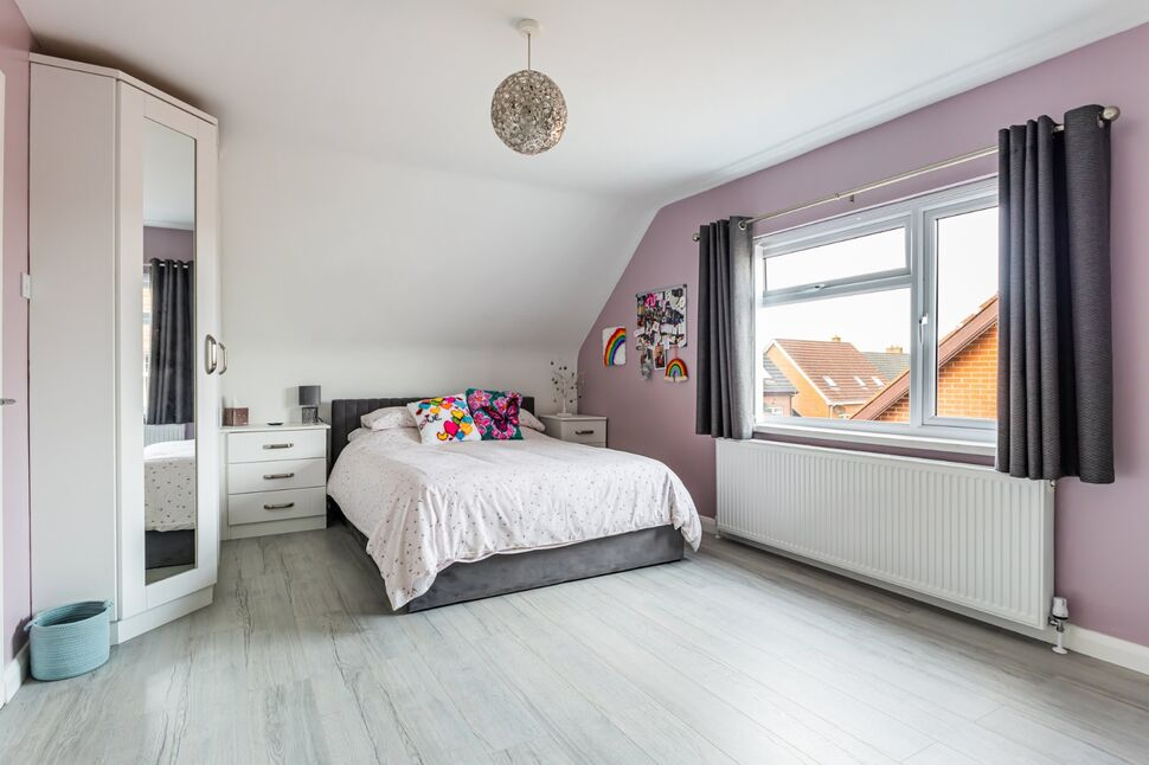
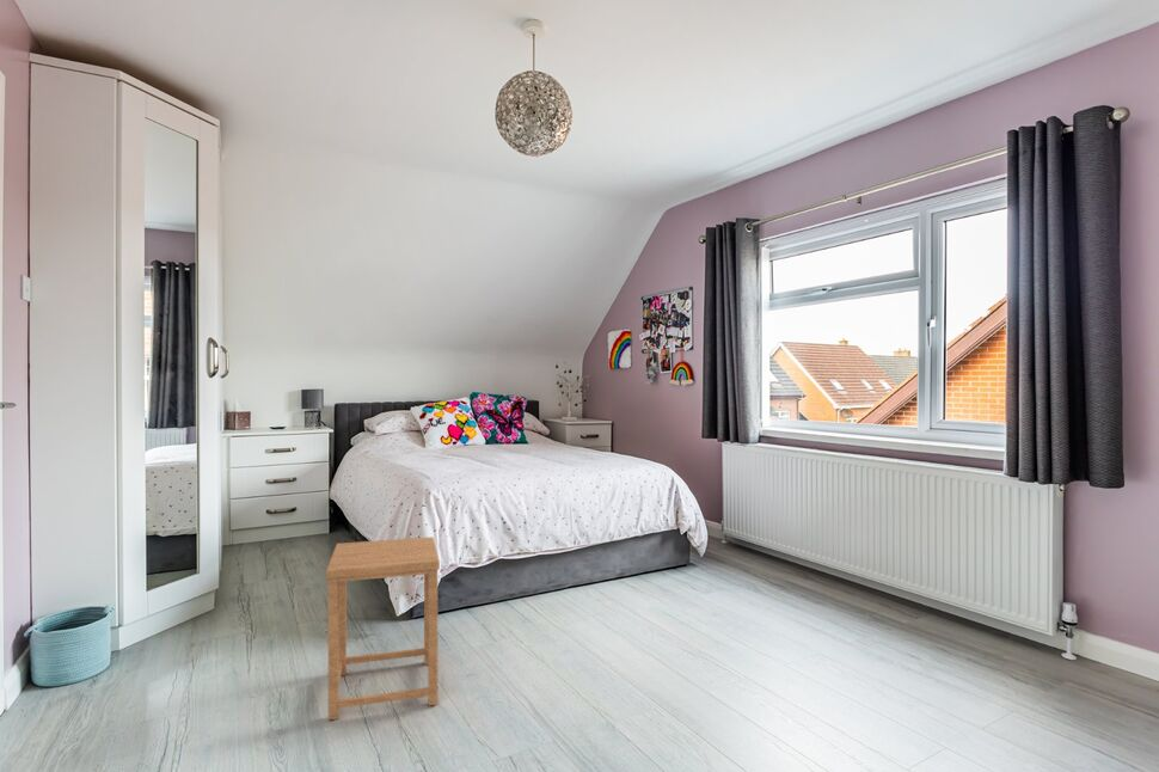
+ side table [325,535,441,721]
